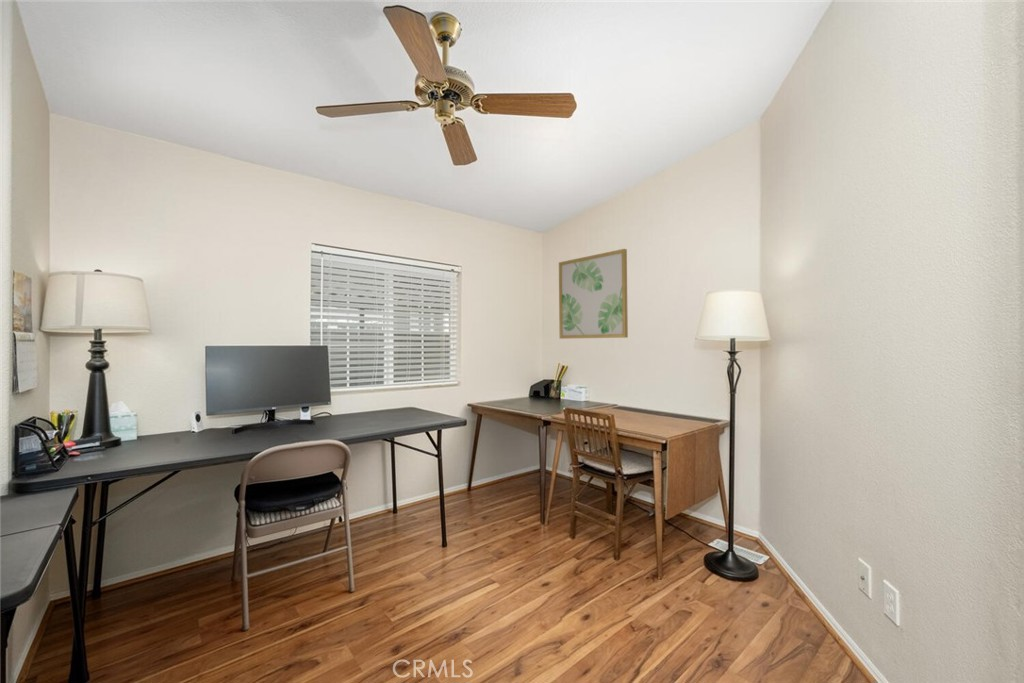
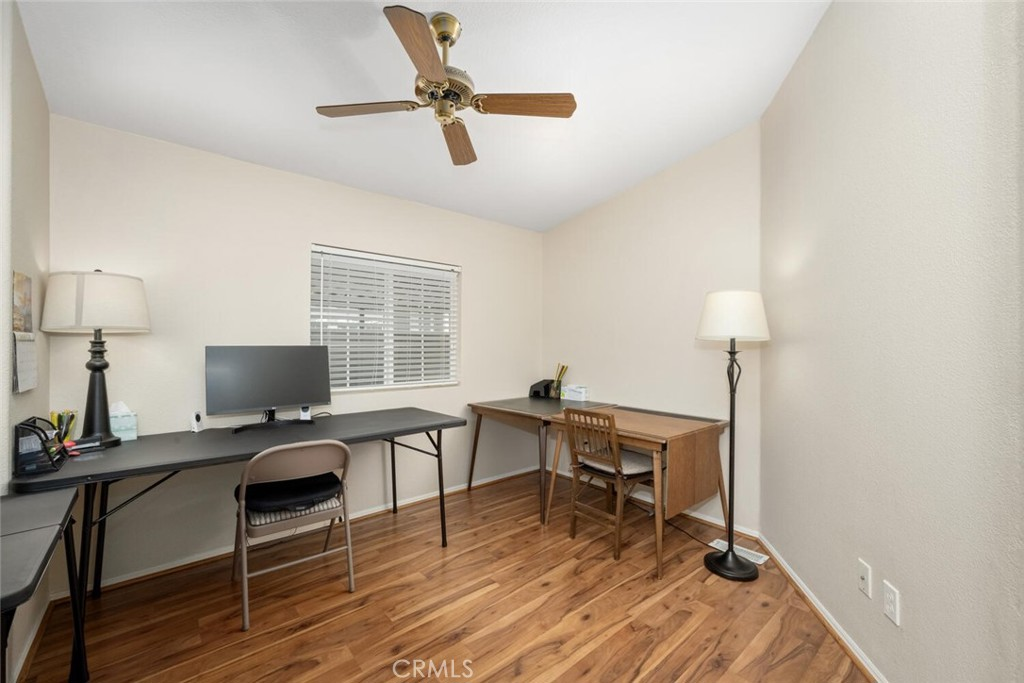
- wall art [558,248,629,340]
